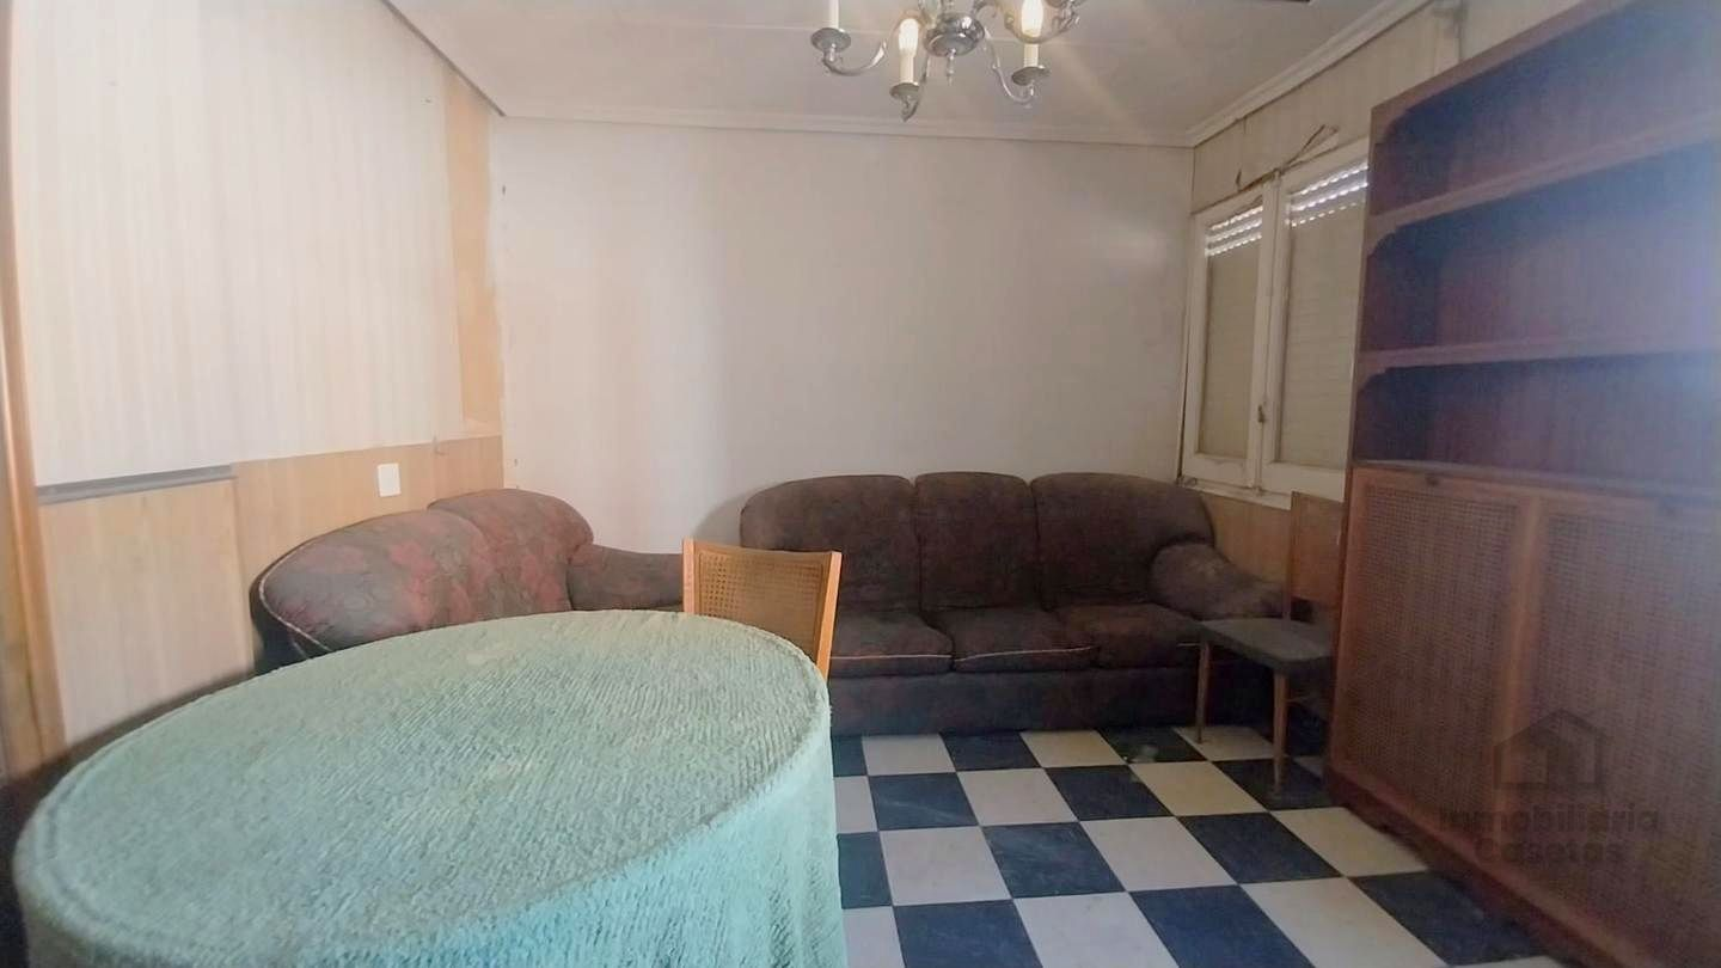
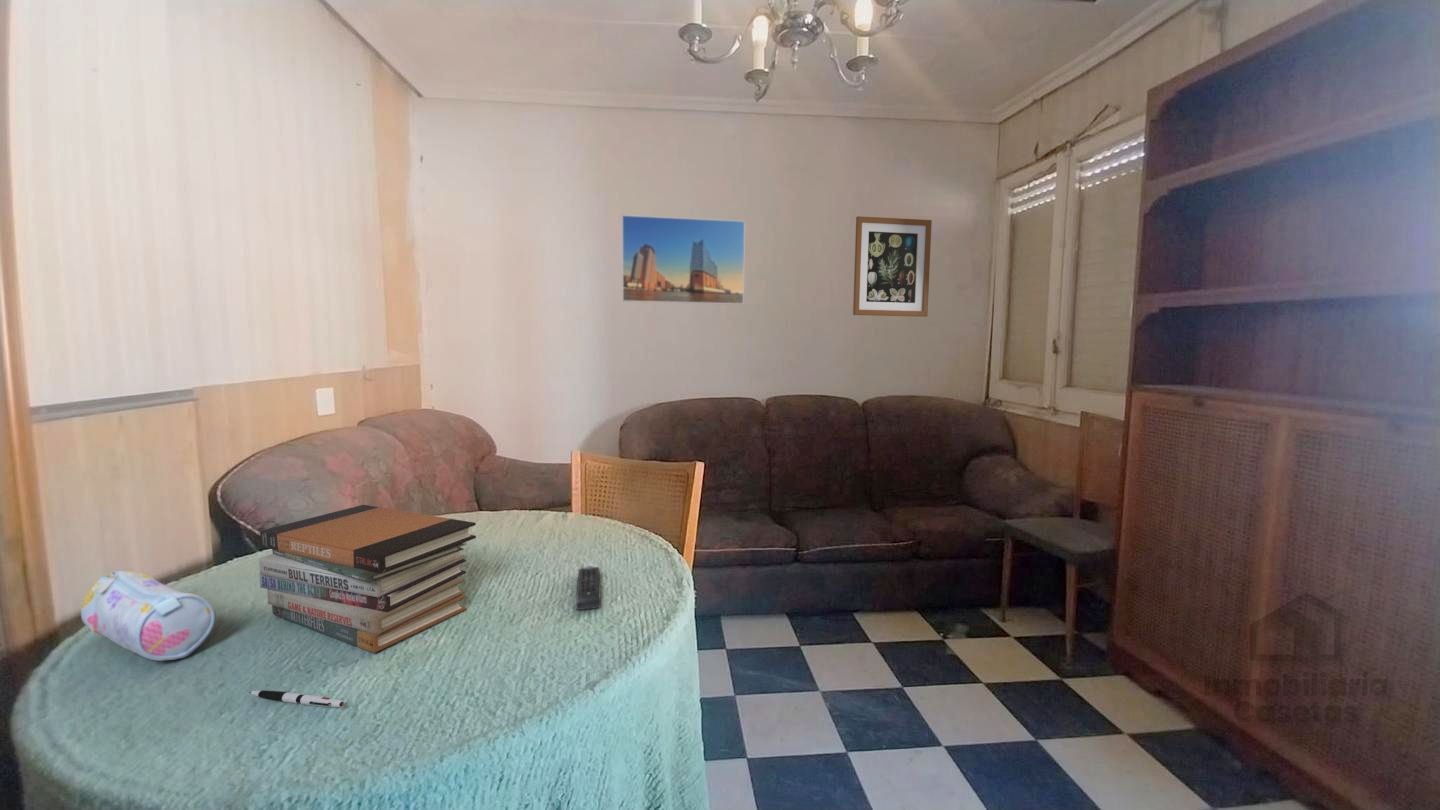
+ remote control [575,565,602,611]
+ book stack [258,504,477,654]
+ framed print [621,214,746,306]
+ pen [248,689,345,708]
+ pencil case [80,570,216,662]
+ wall art [852,215,933,318]
